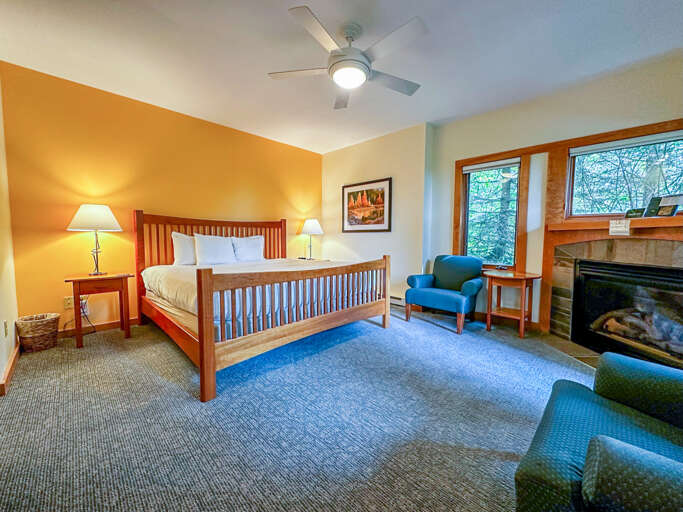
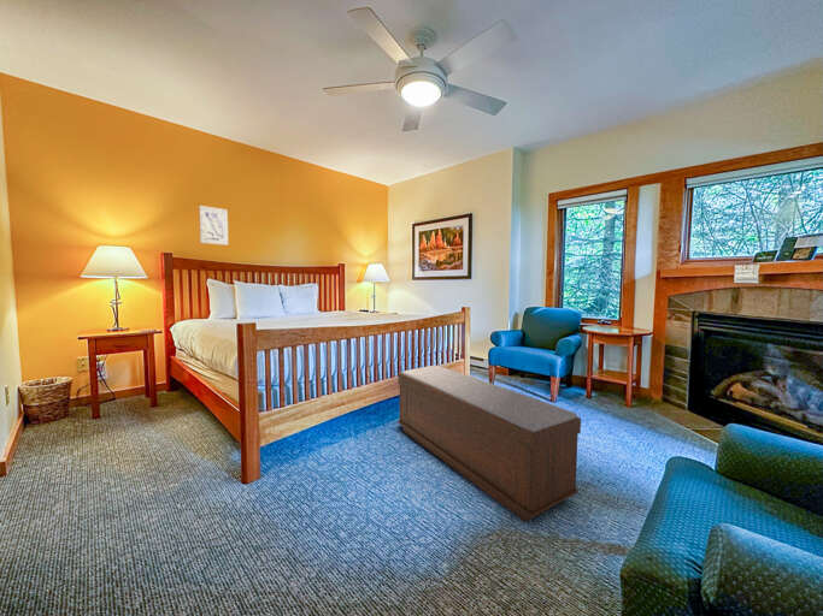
+ bench [396,365,582,522]
+ wall art [198,205,229,247]
